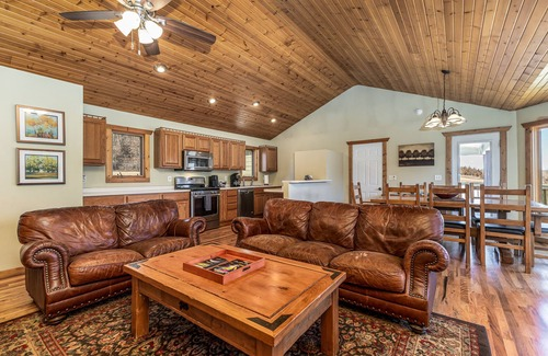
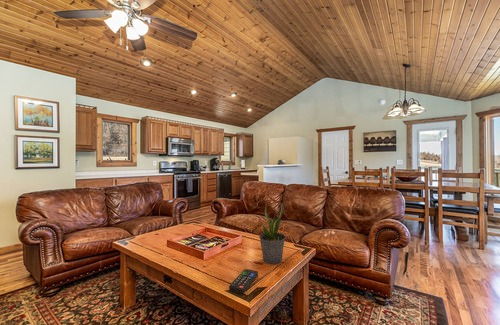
+ potted plant [258,202,286,265]
+ remote control [228,268,259,295]
